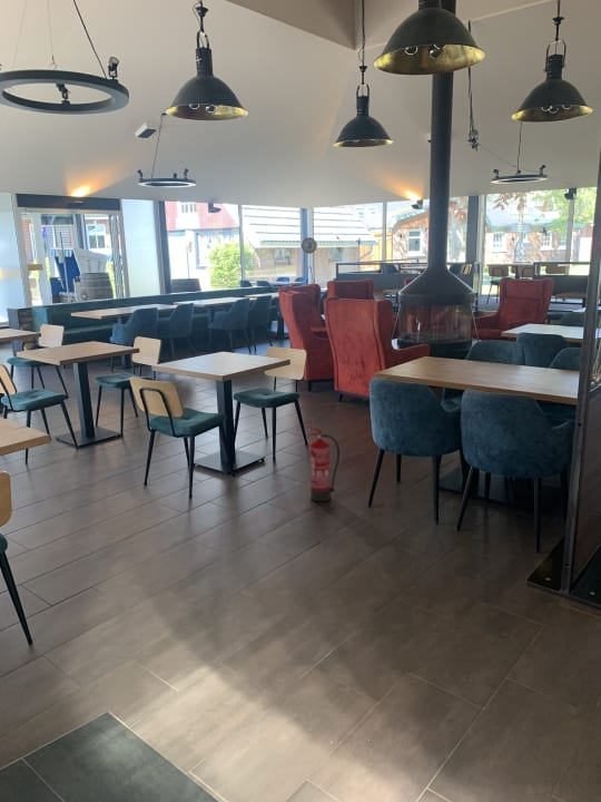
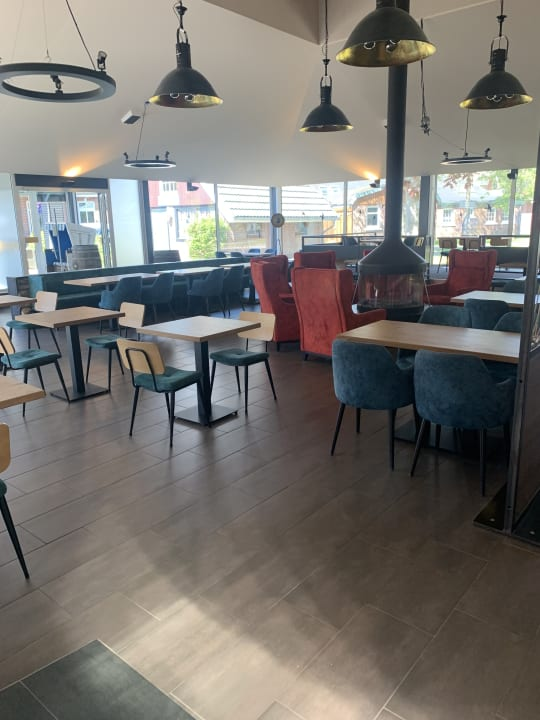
- fire extinguisher [306,424,341,502]
